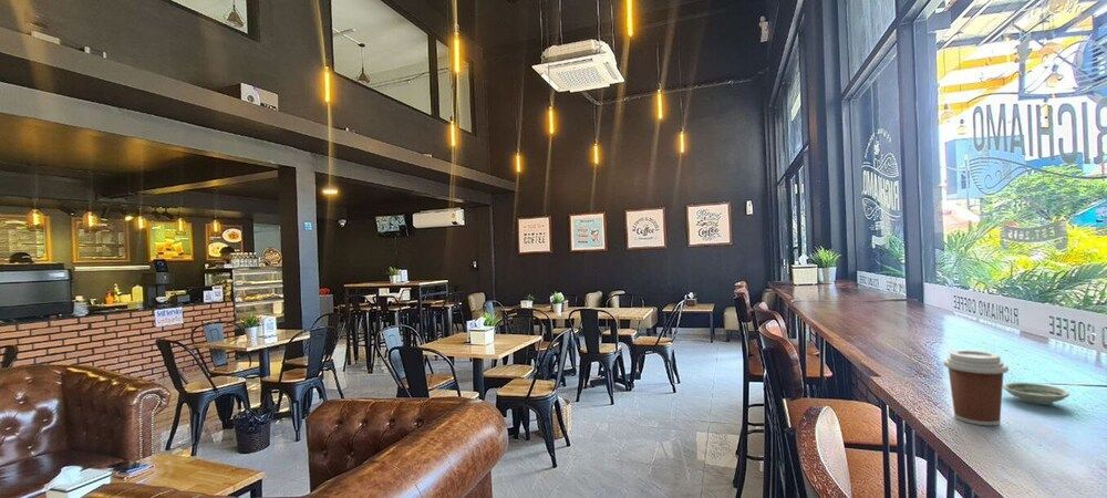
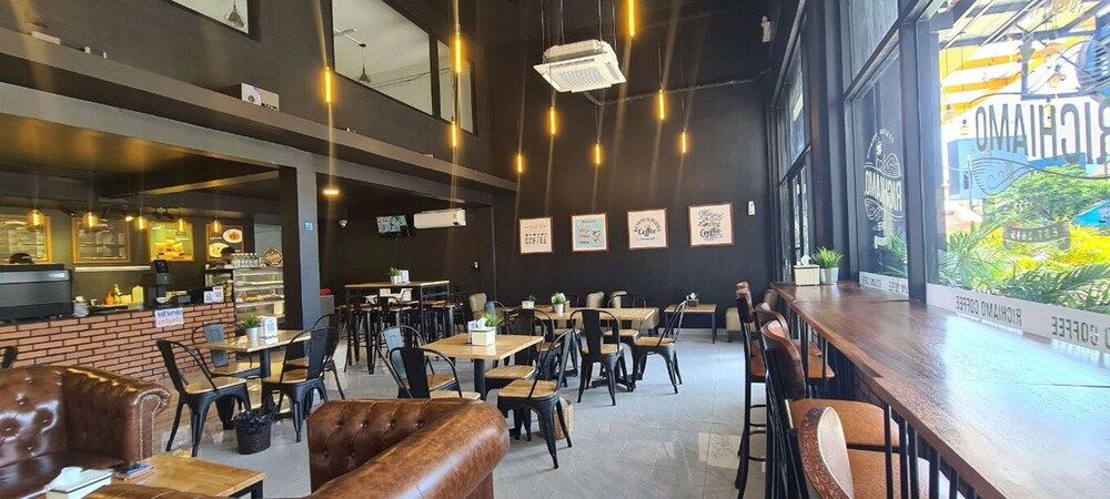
- coffee cup [942,350,1010,427]
- saucer [1003,382,1070,405]
